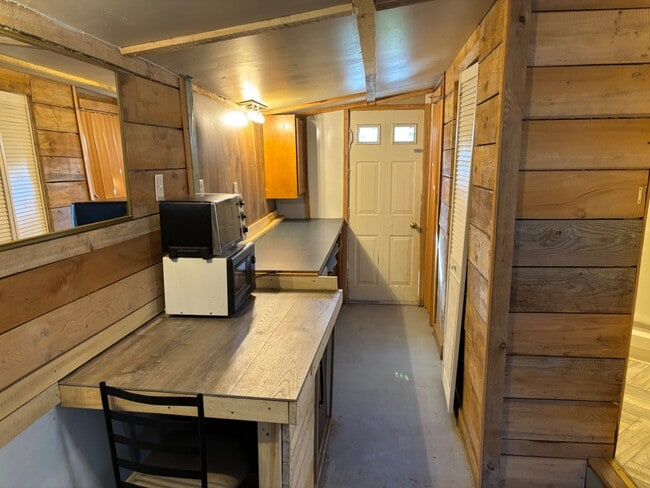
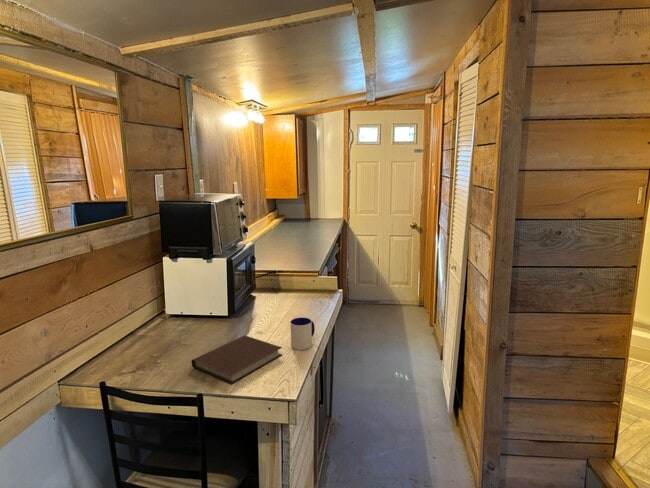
+ notebook [191,335,283,385]
+ mug [289,317,315,351]
